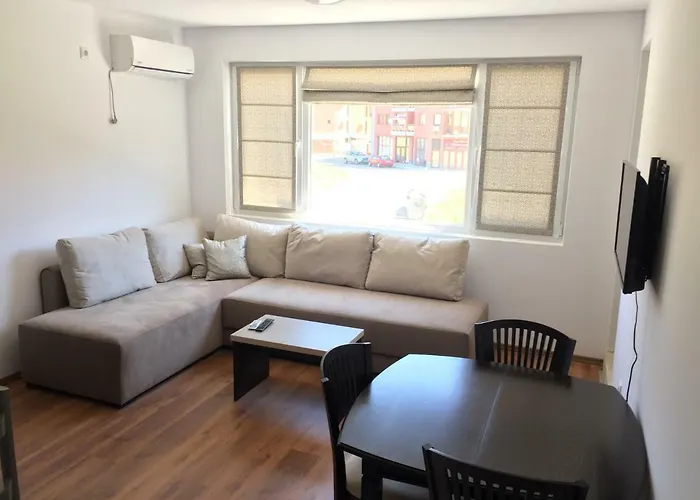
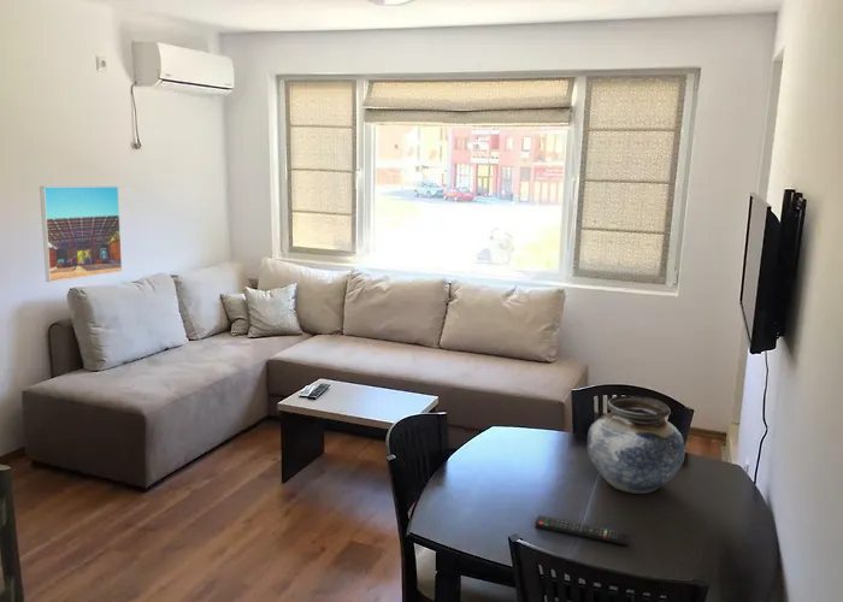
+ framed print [39,185,123,283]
+ vase [586,395,686,495]
+ remote control [533,514,631,547]
